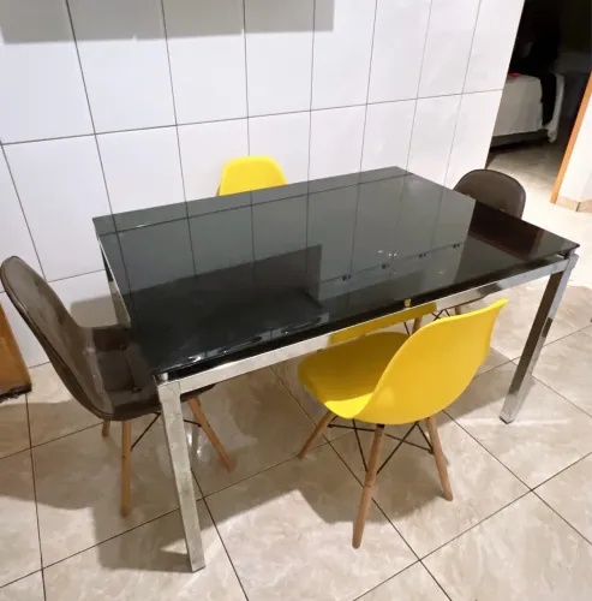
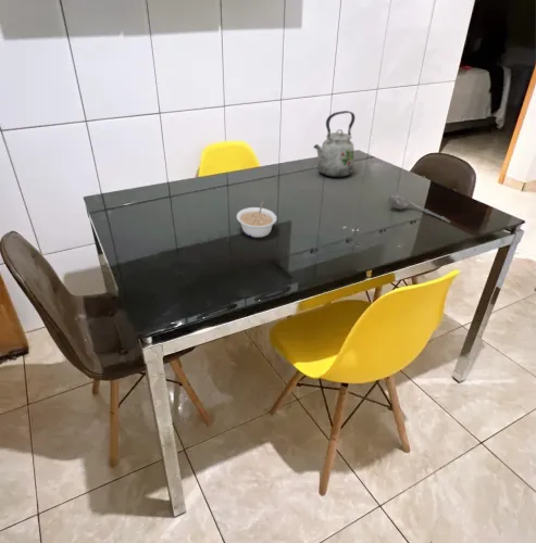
+ kettle [312,110,357,178]
+ legume [236,200,278,238]
+ spoon [388,191,452,224]
